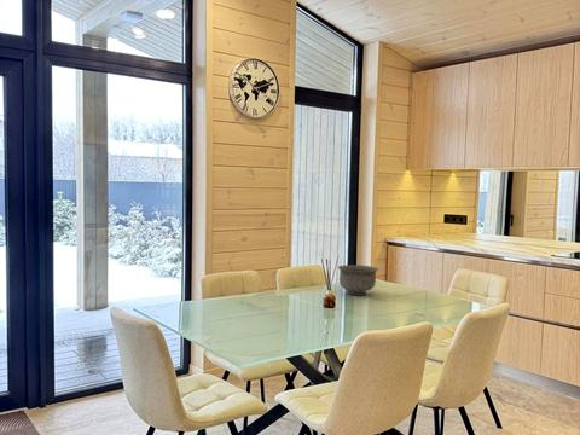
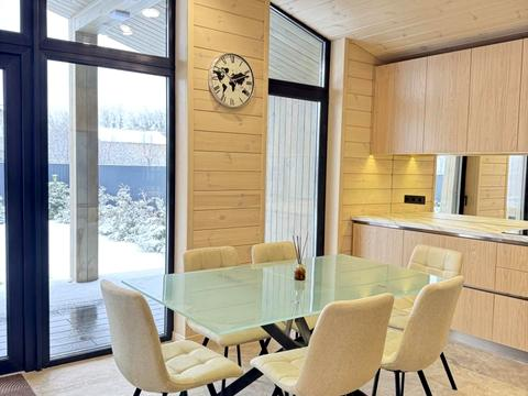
- bowl [336,263,379,296]
